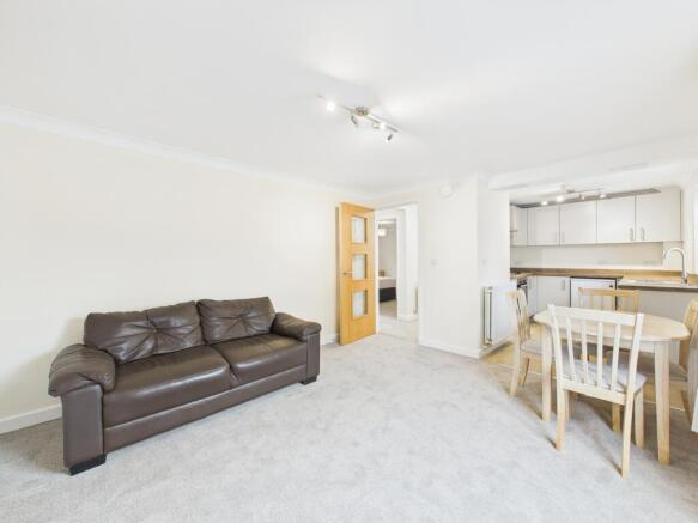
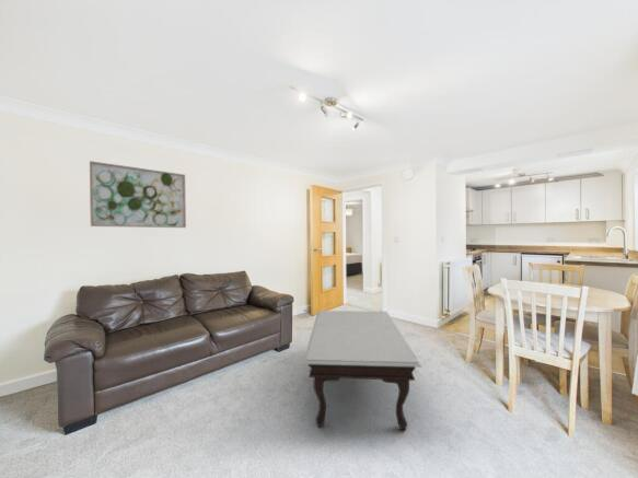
+ coffee table [302,310,424,431]
+ wall art [89,160,187,229]
